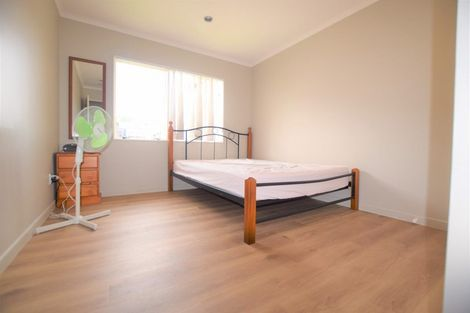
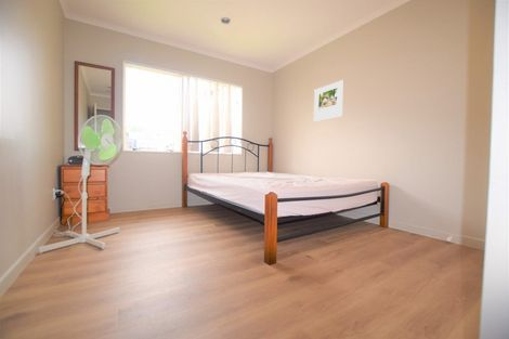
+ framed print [313,79,344,122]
